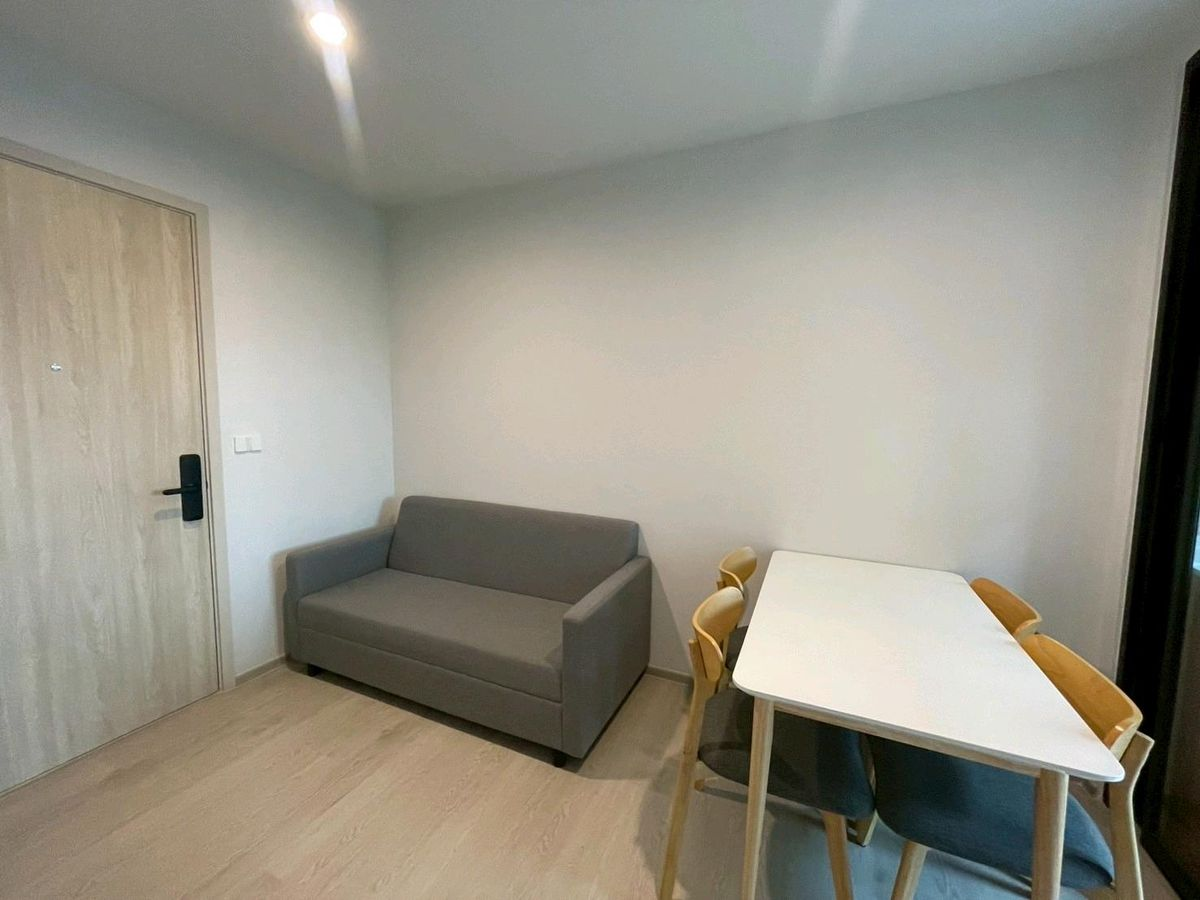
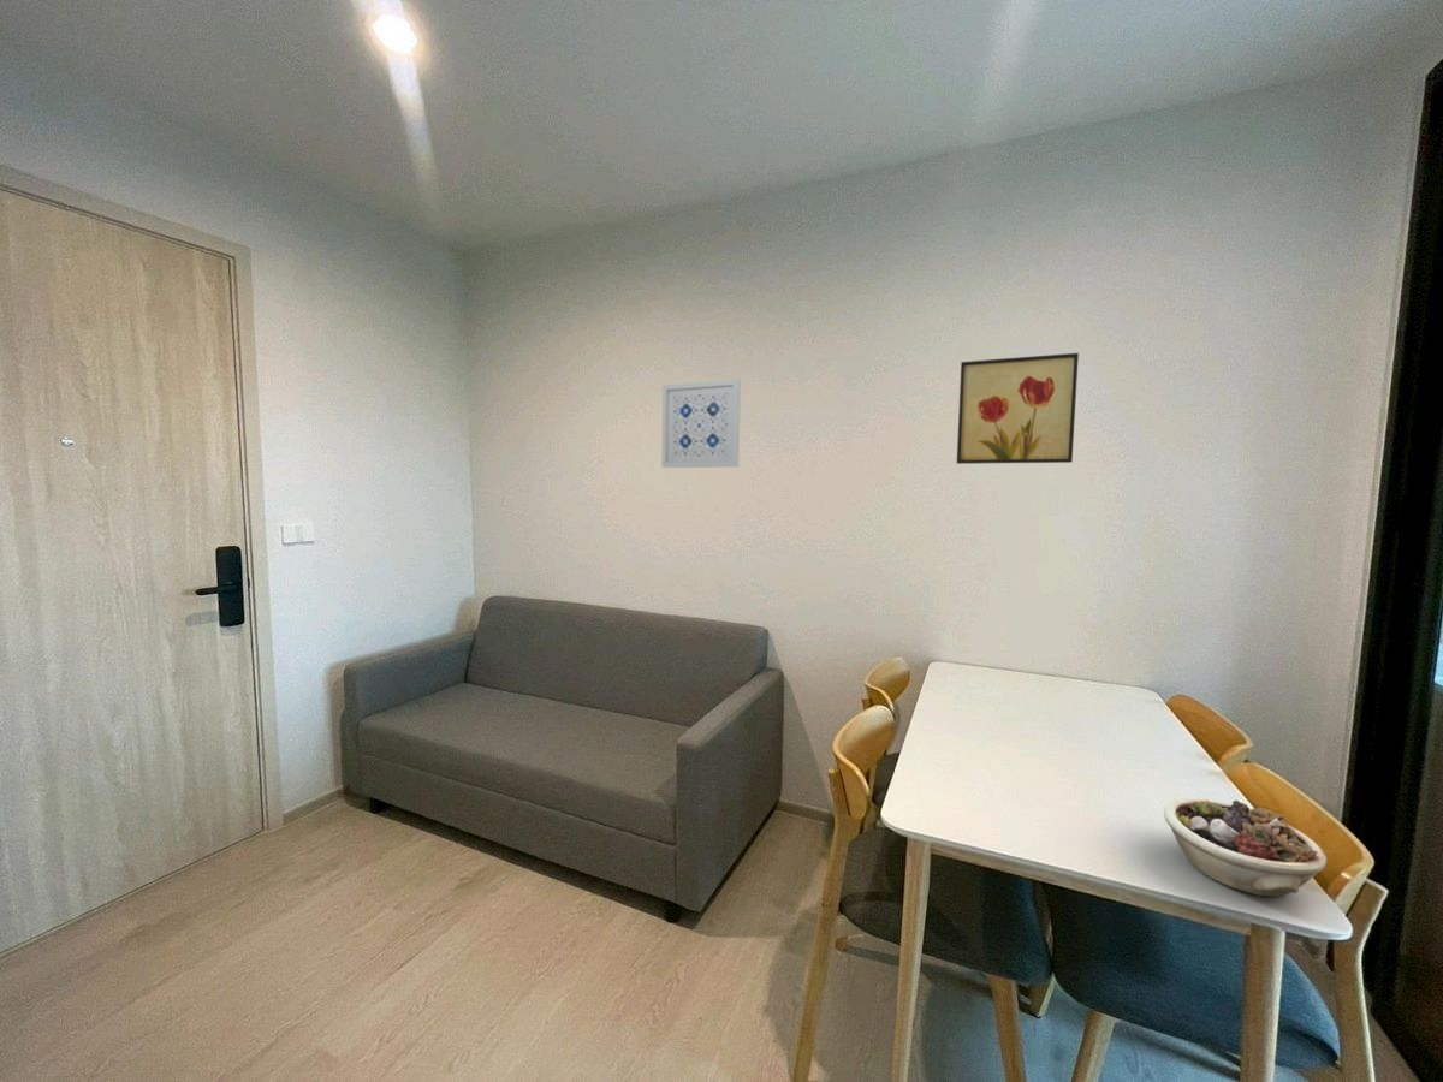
+ wall art [956,352,1080,465]
+ succulent planter [1163,797,1328,898]
+ wall art [660,379,742,469]
